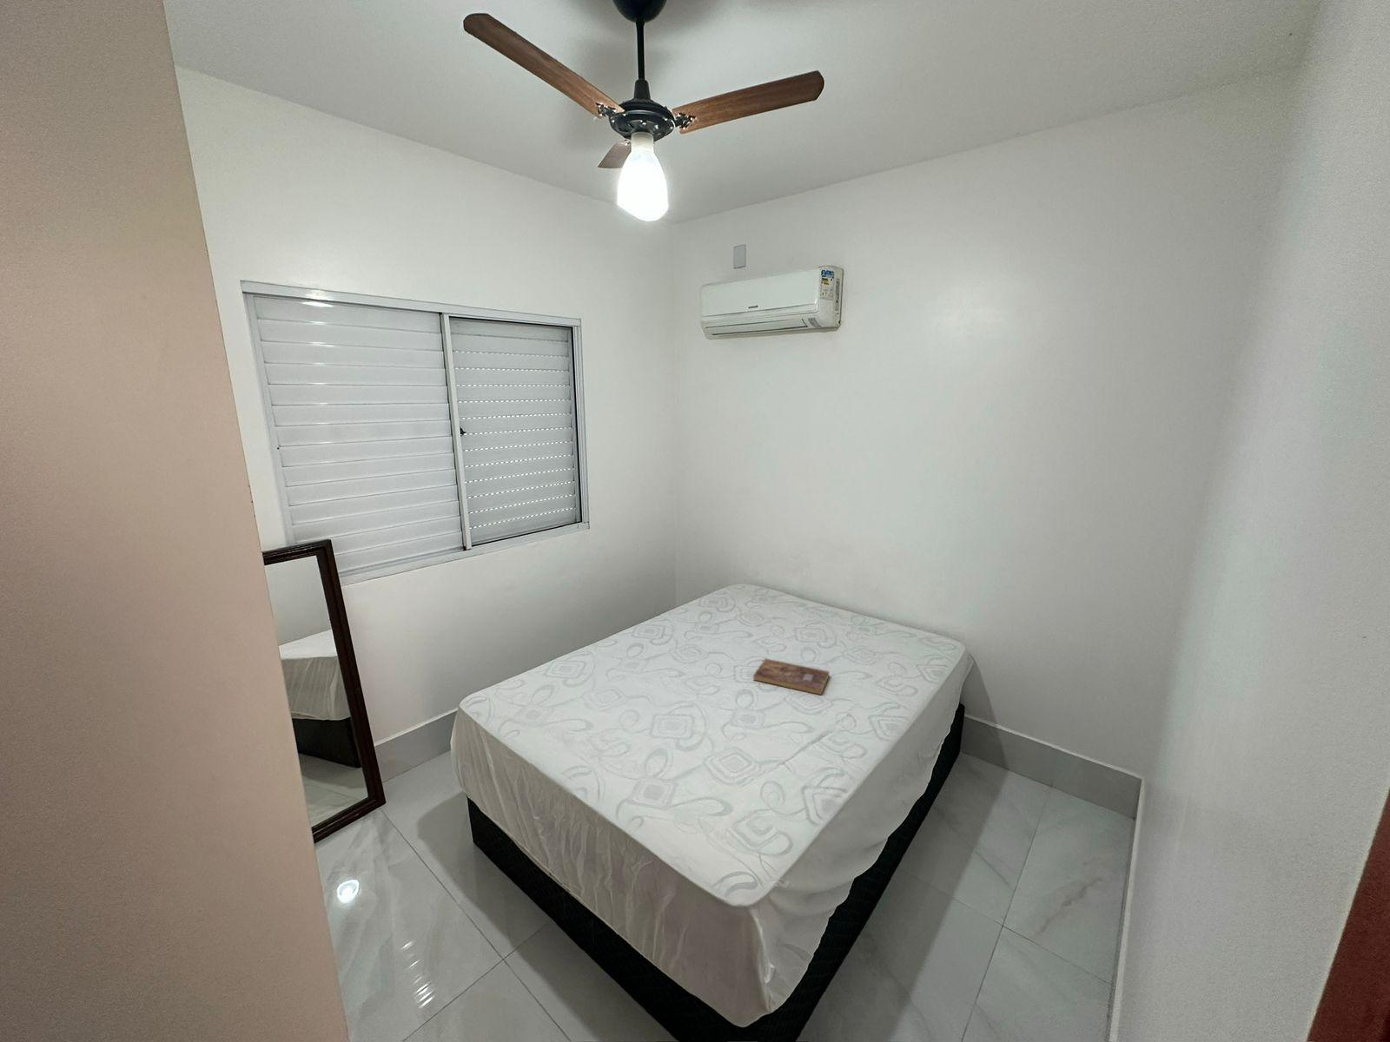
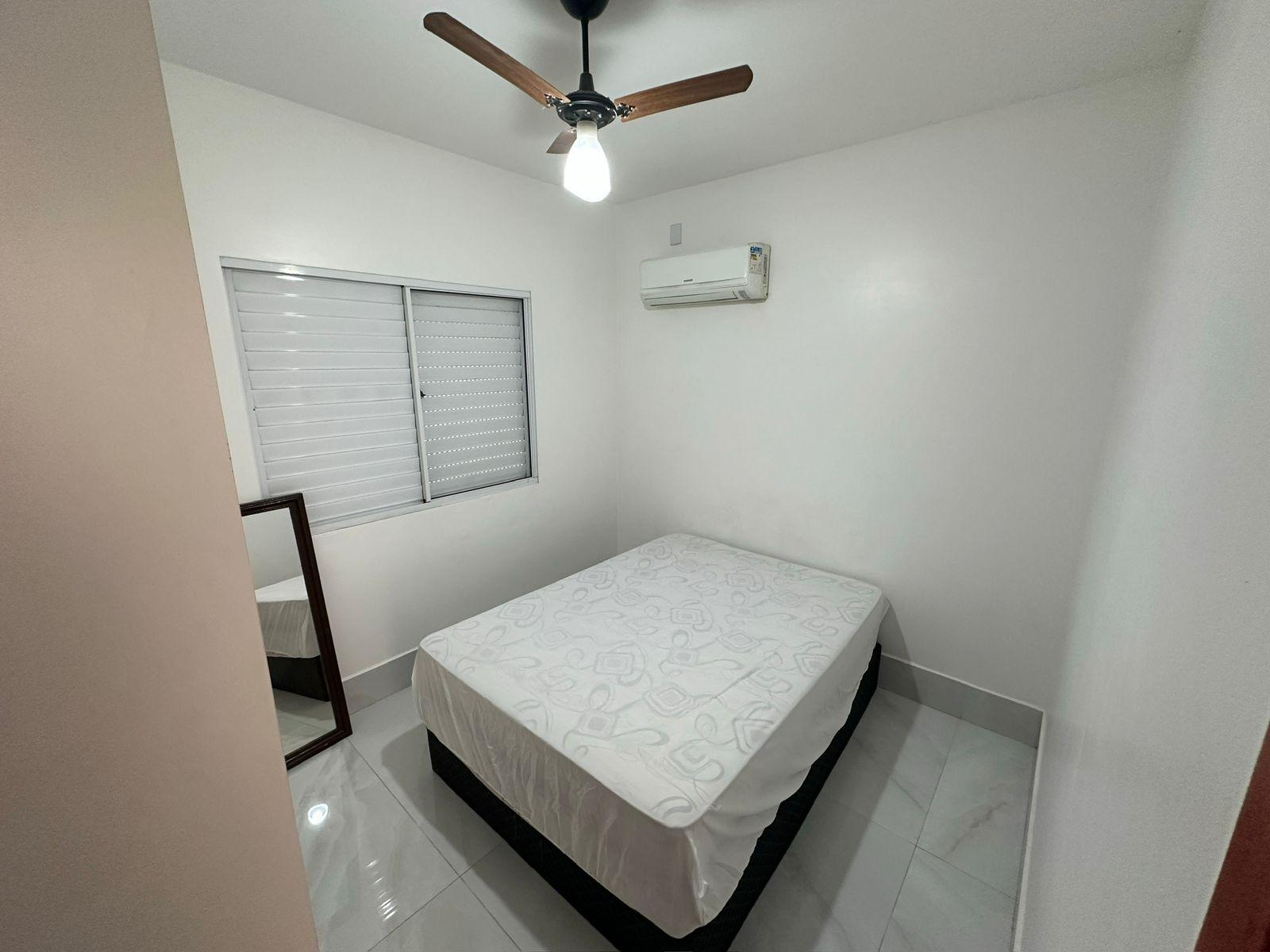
- bible [752,658,831,695]
